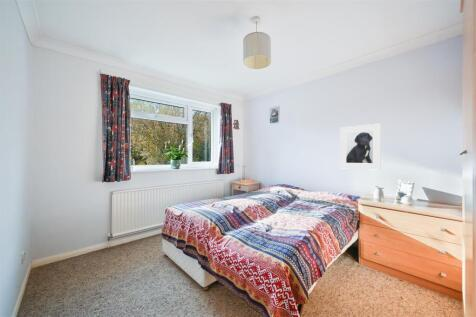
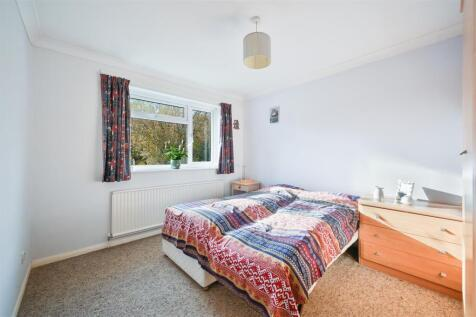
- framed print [339,122,382,171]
